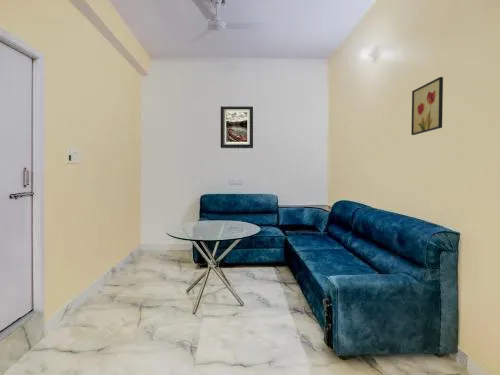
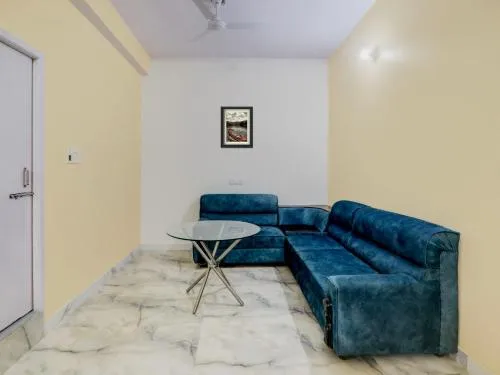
- wall art [410,76,444,136]
